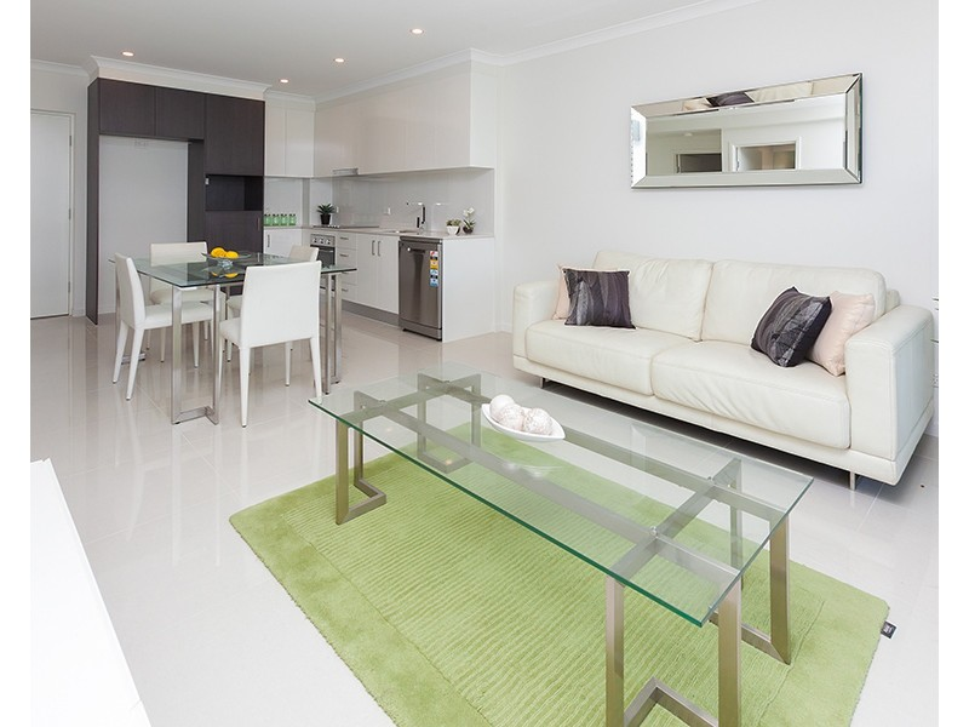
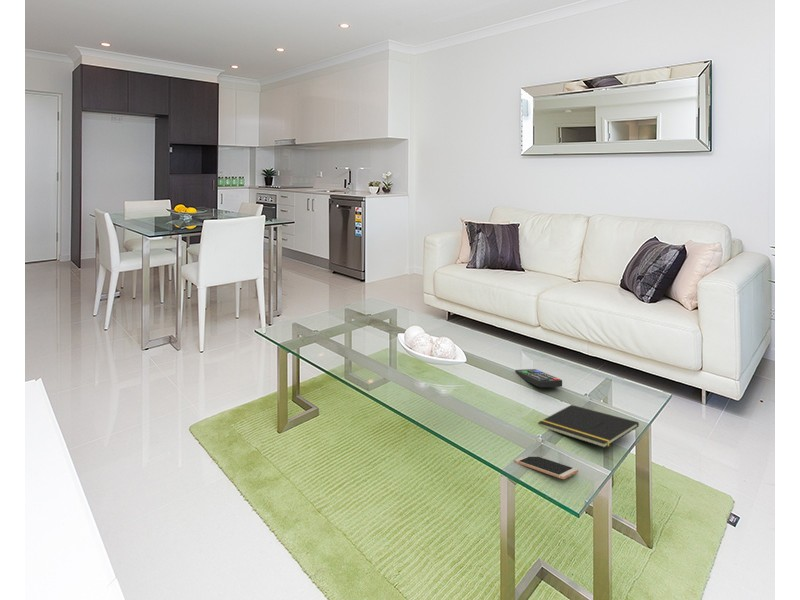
+ remote control [514,368,563,388]
+ smartphone [513,456,579,480]
+ notepad [537,404,640,449]
